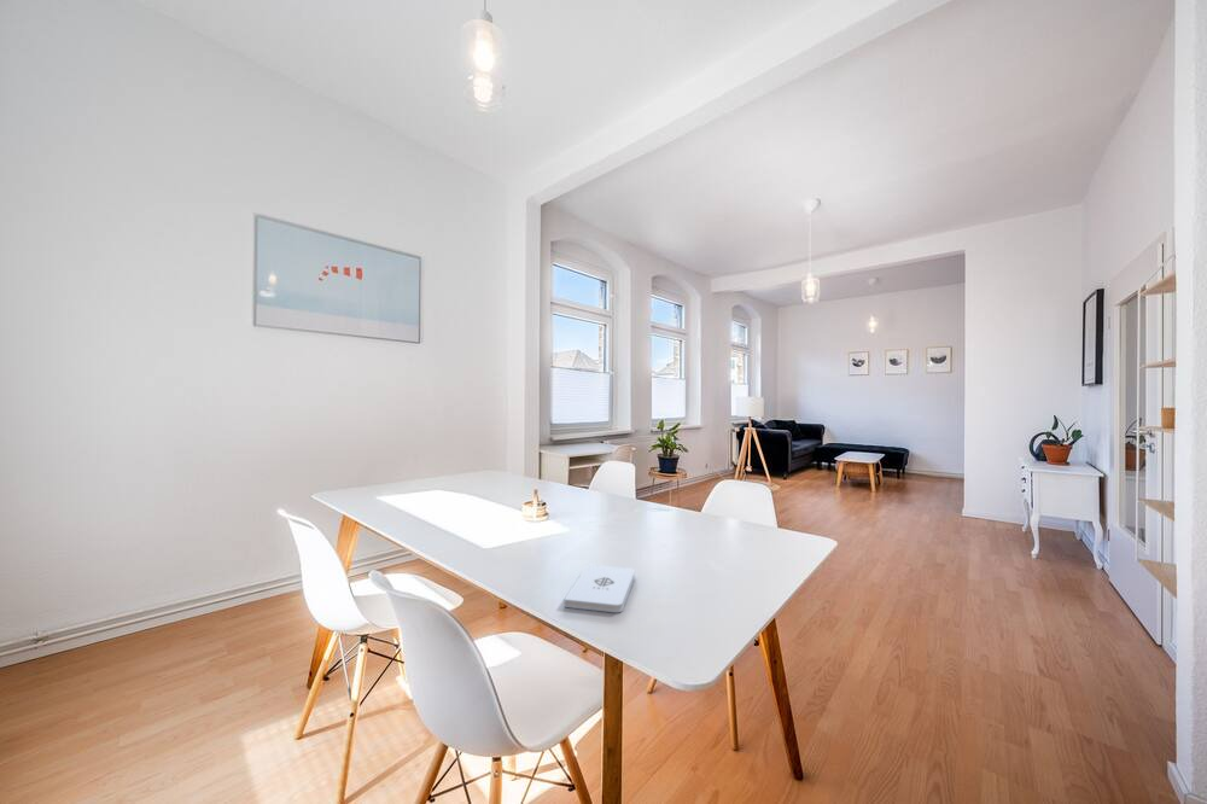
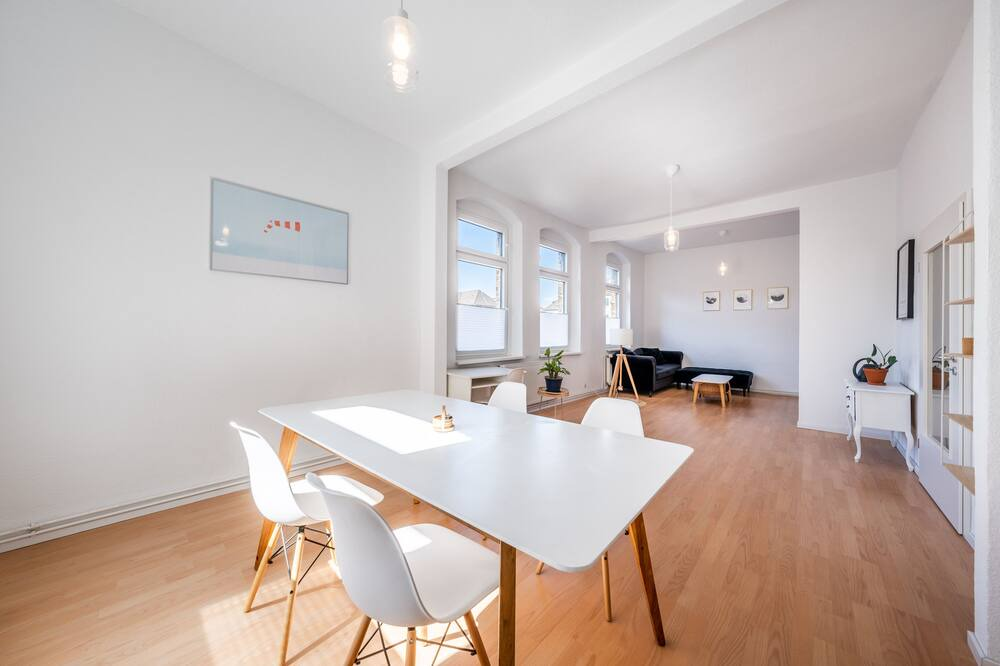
- notepad [562,564,636,613]
